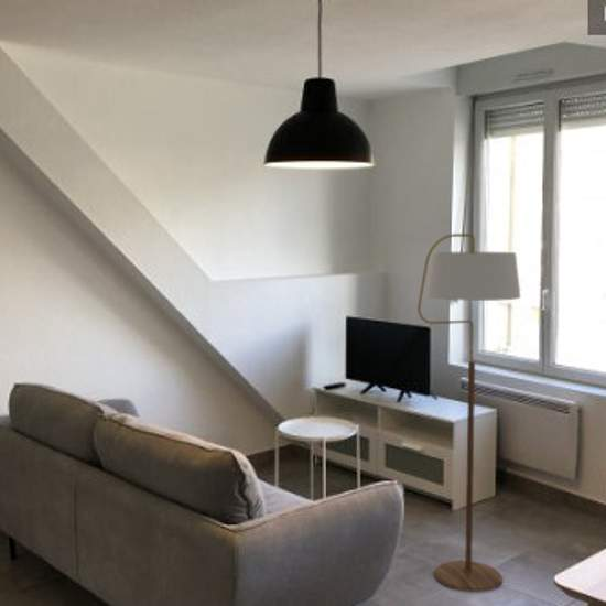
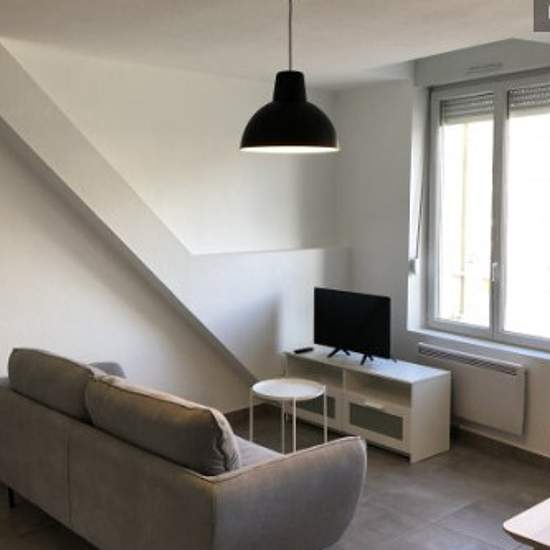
- floor lamp [416,232,521,593]
